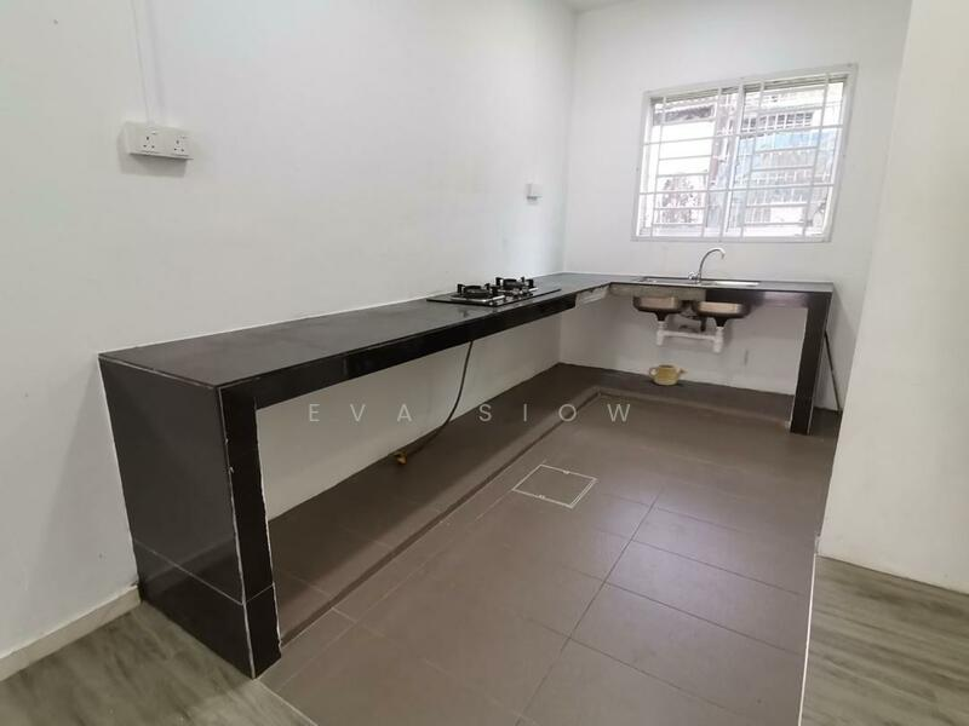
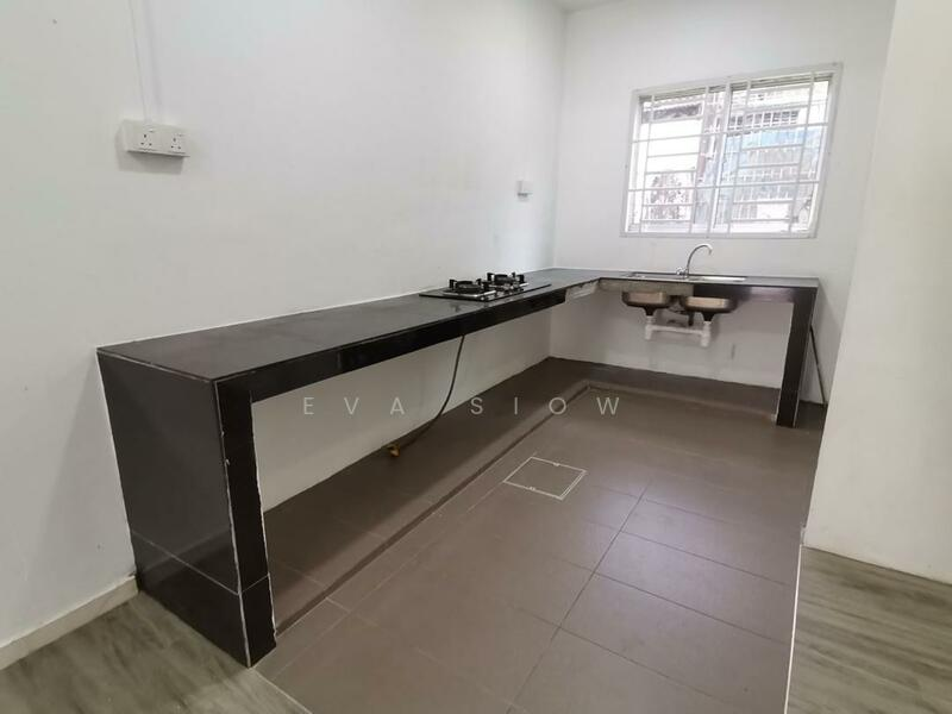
- watering can [647,363,689,386]
